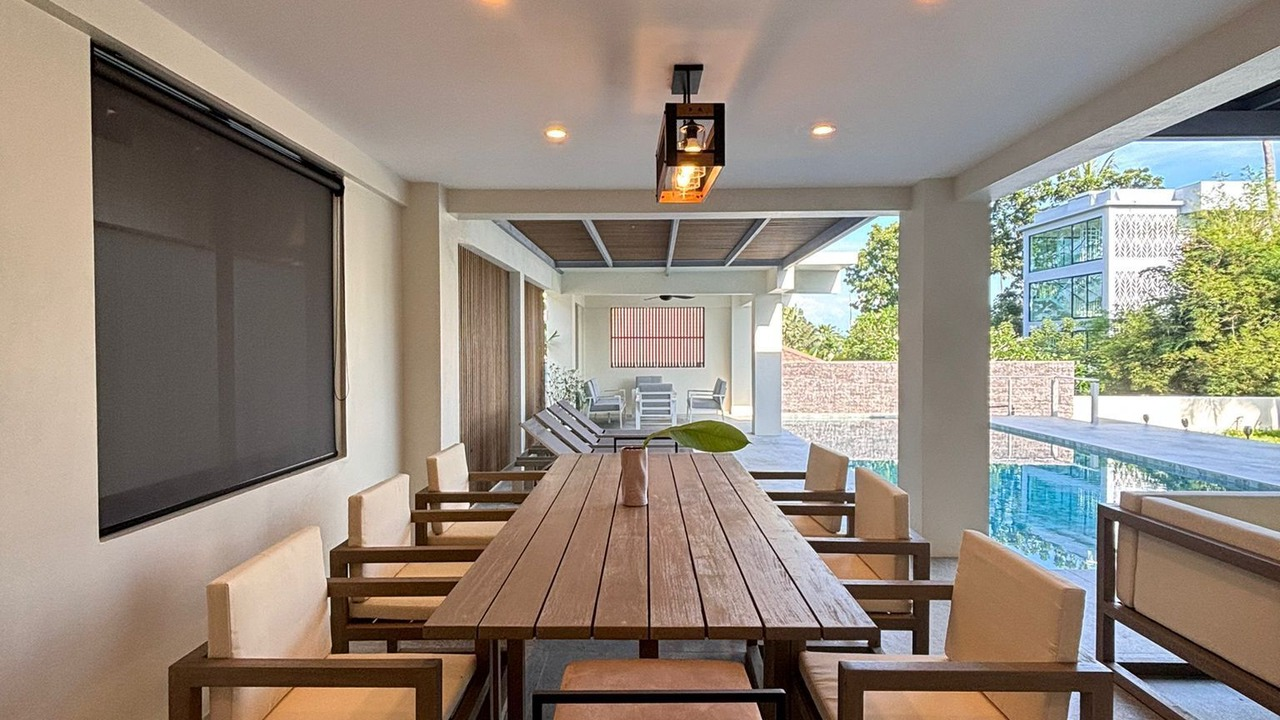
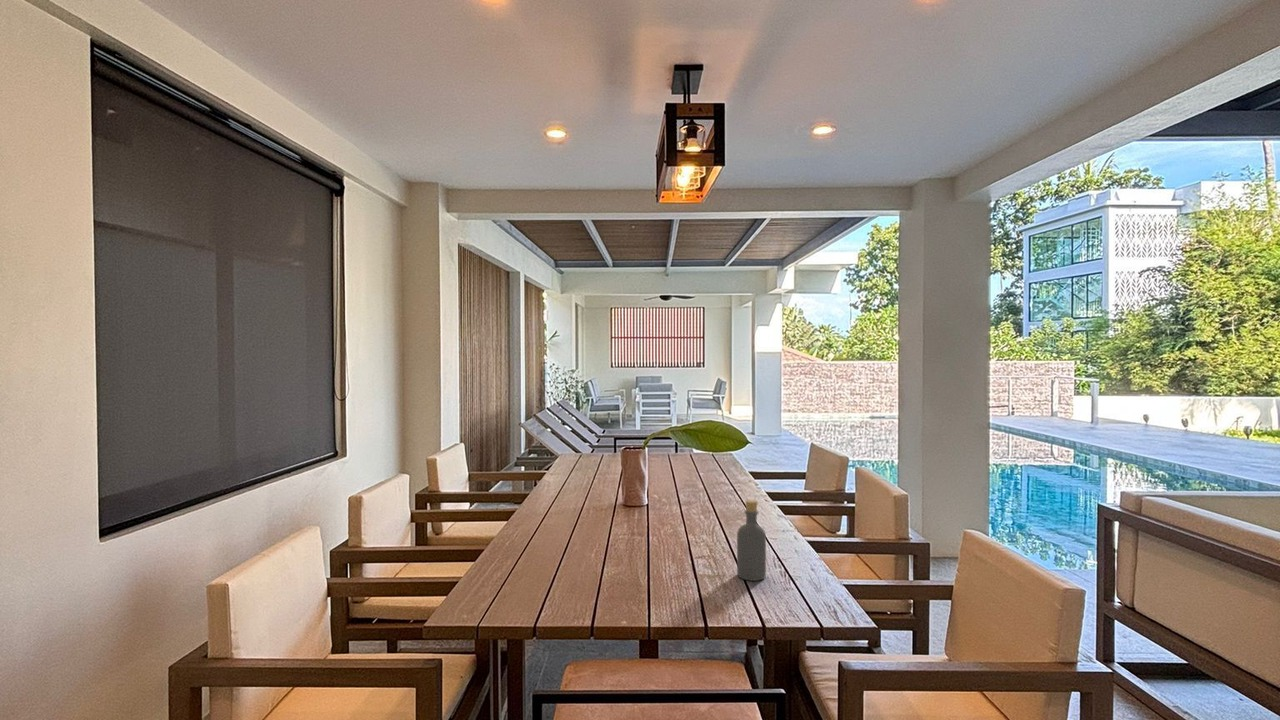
+ bottle [736,499,767,582]
